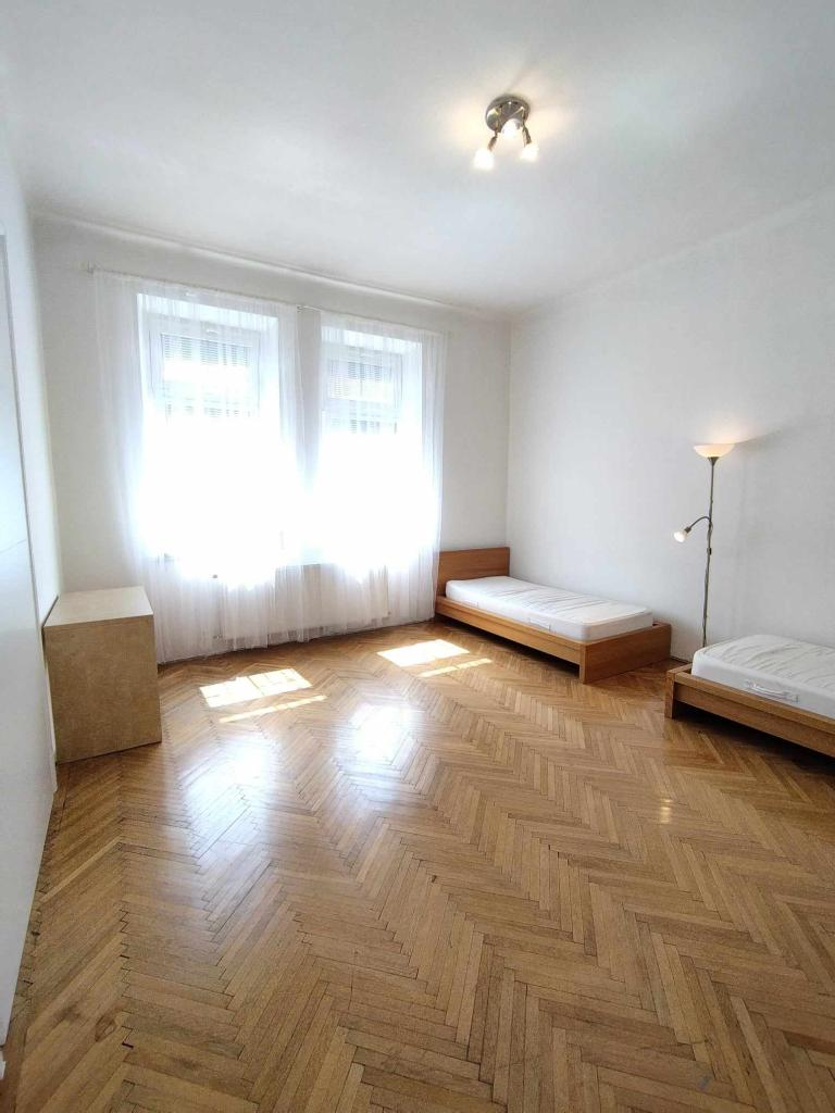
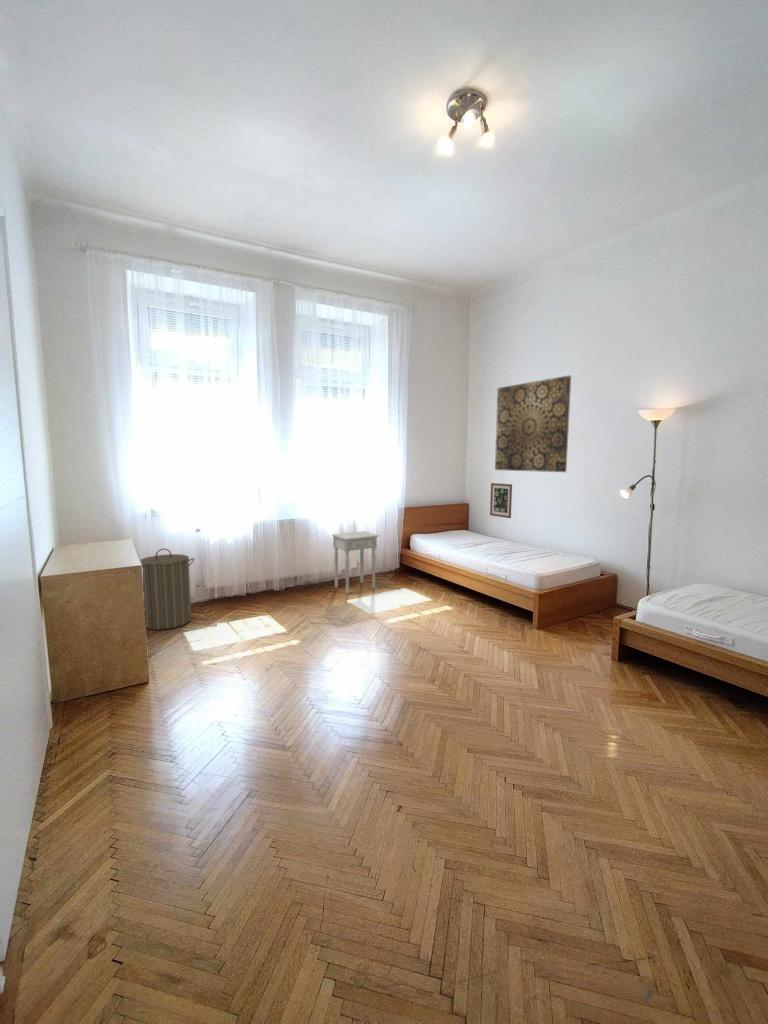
+ laundry hamper [140,548,195,631]
+ nightstand [331,530,380,595]
+ wall art [494,375,572,473]
+ wall art [489,482,513,519]
